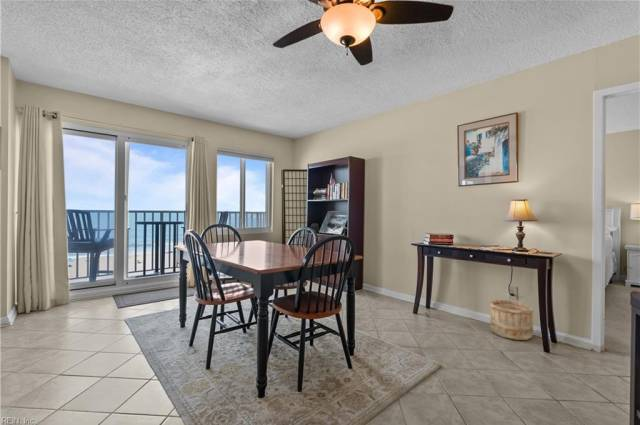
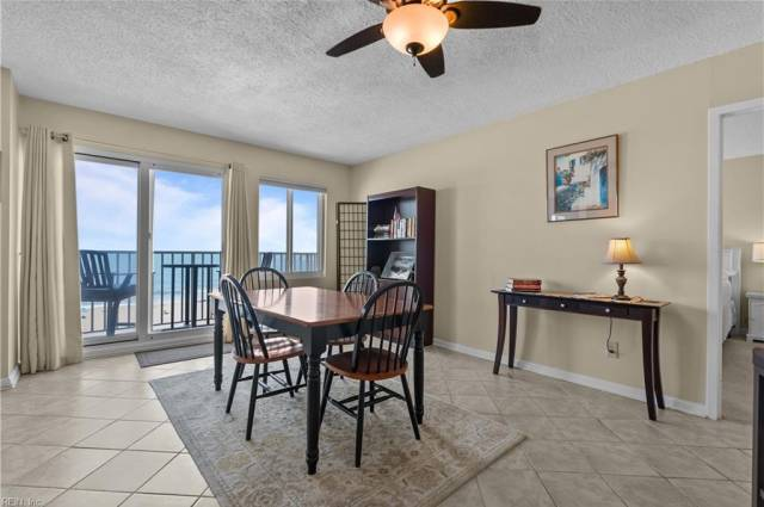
- wooden bucket [488,299,535,341]
